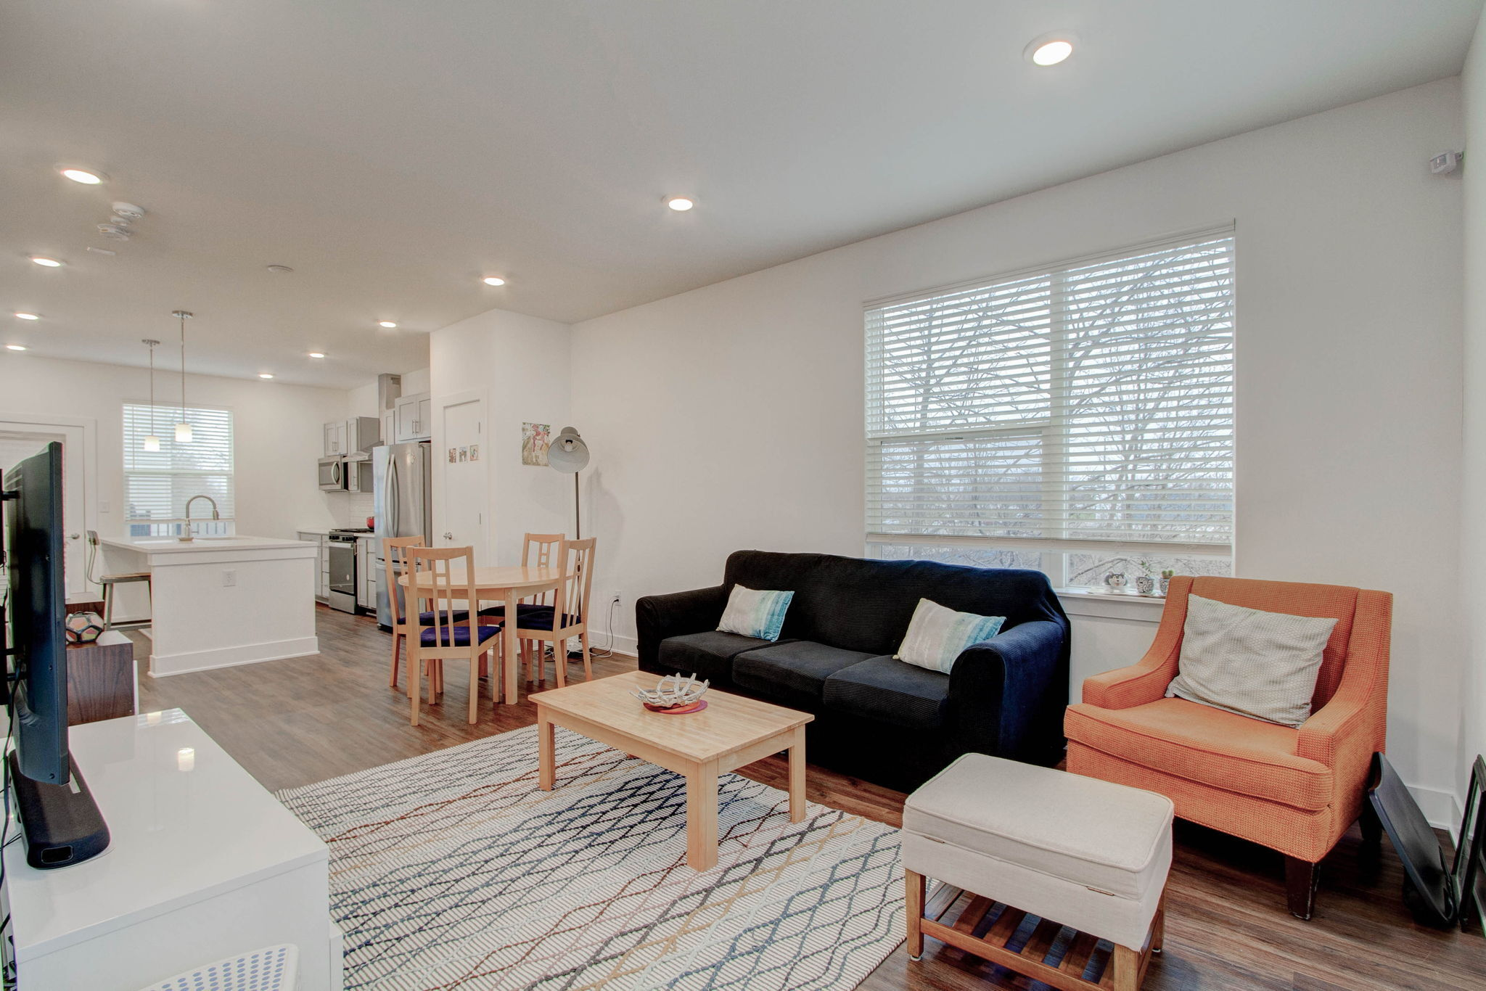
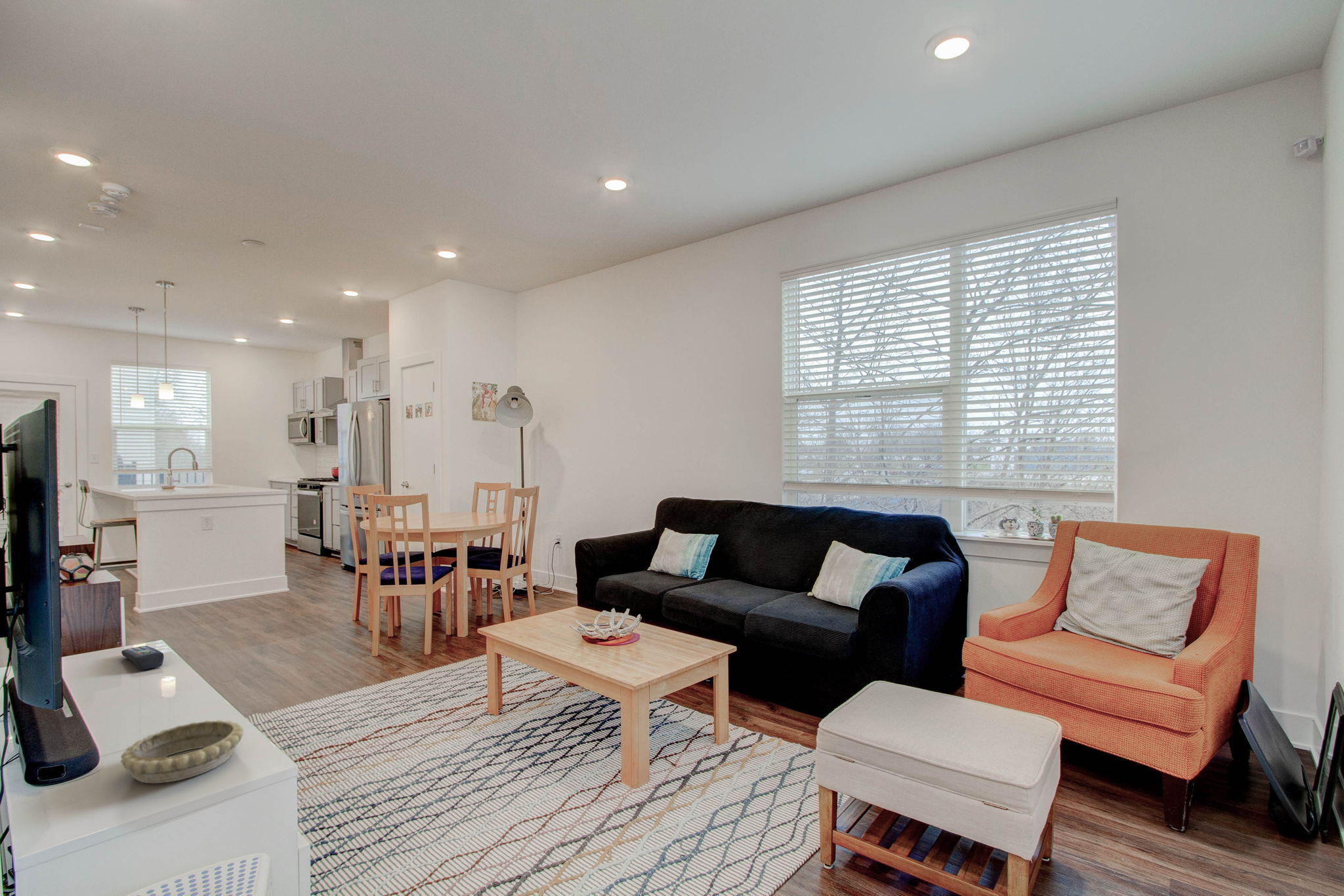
+ decorative bowl [120,720,244,784]
+ remote control [121,645,165,671]
